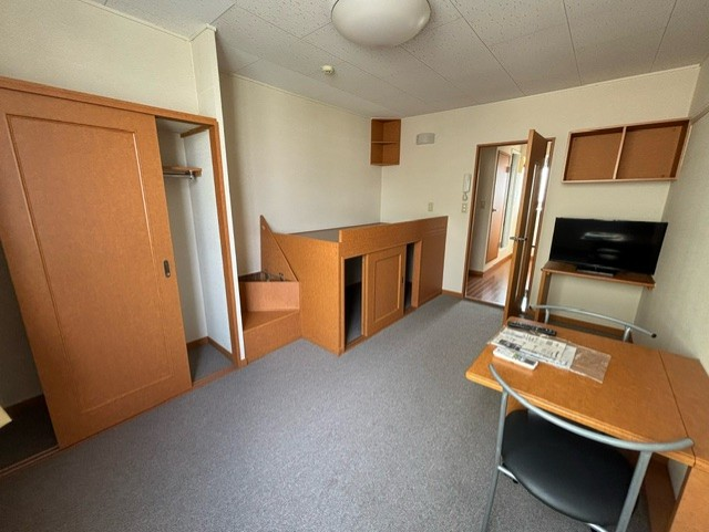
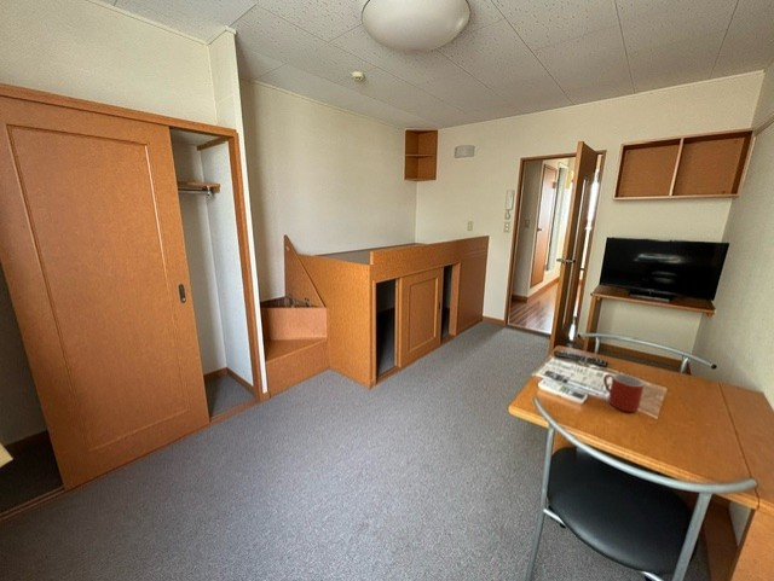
+ mug [602,373,645,413]
